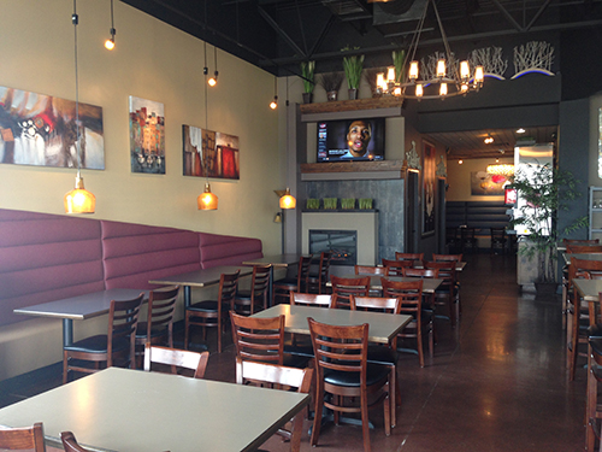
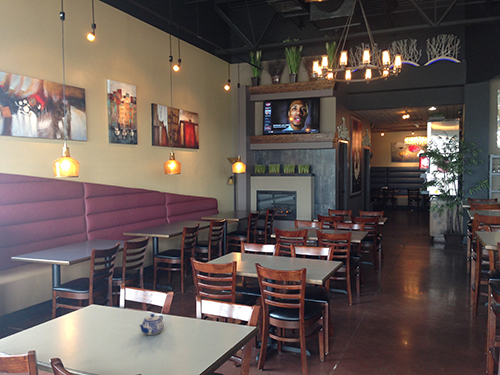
+ teapot [138,313,165,336]
